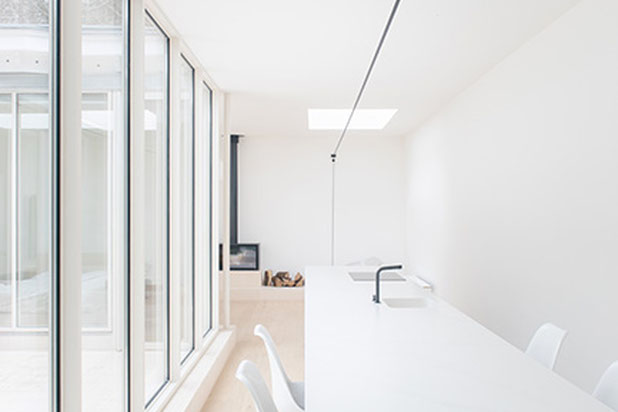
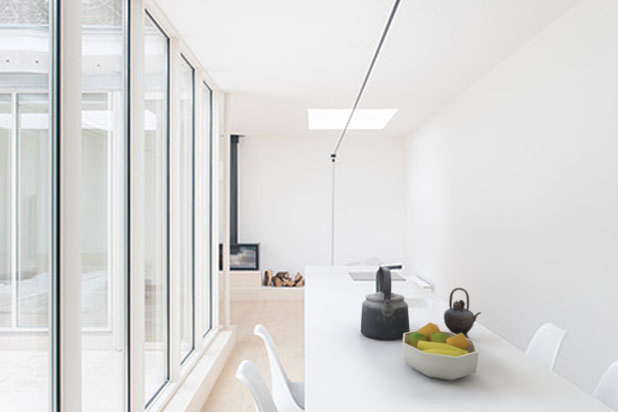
+ kettle [360,265,411,341]
+ fruit bowl [402,321,480,381]
+ teapot [443,287,482,339]
